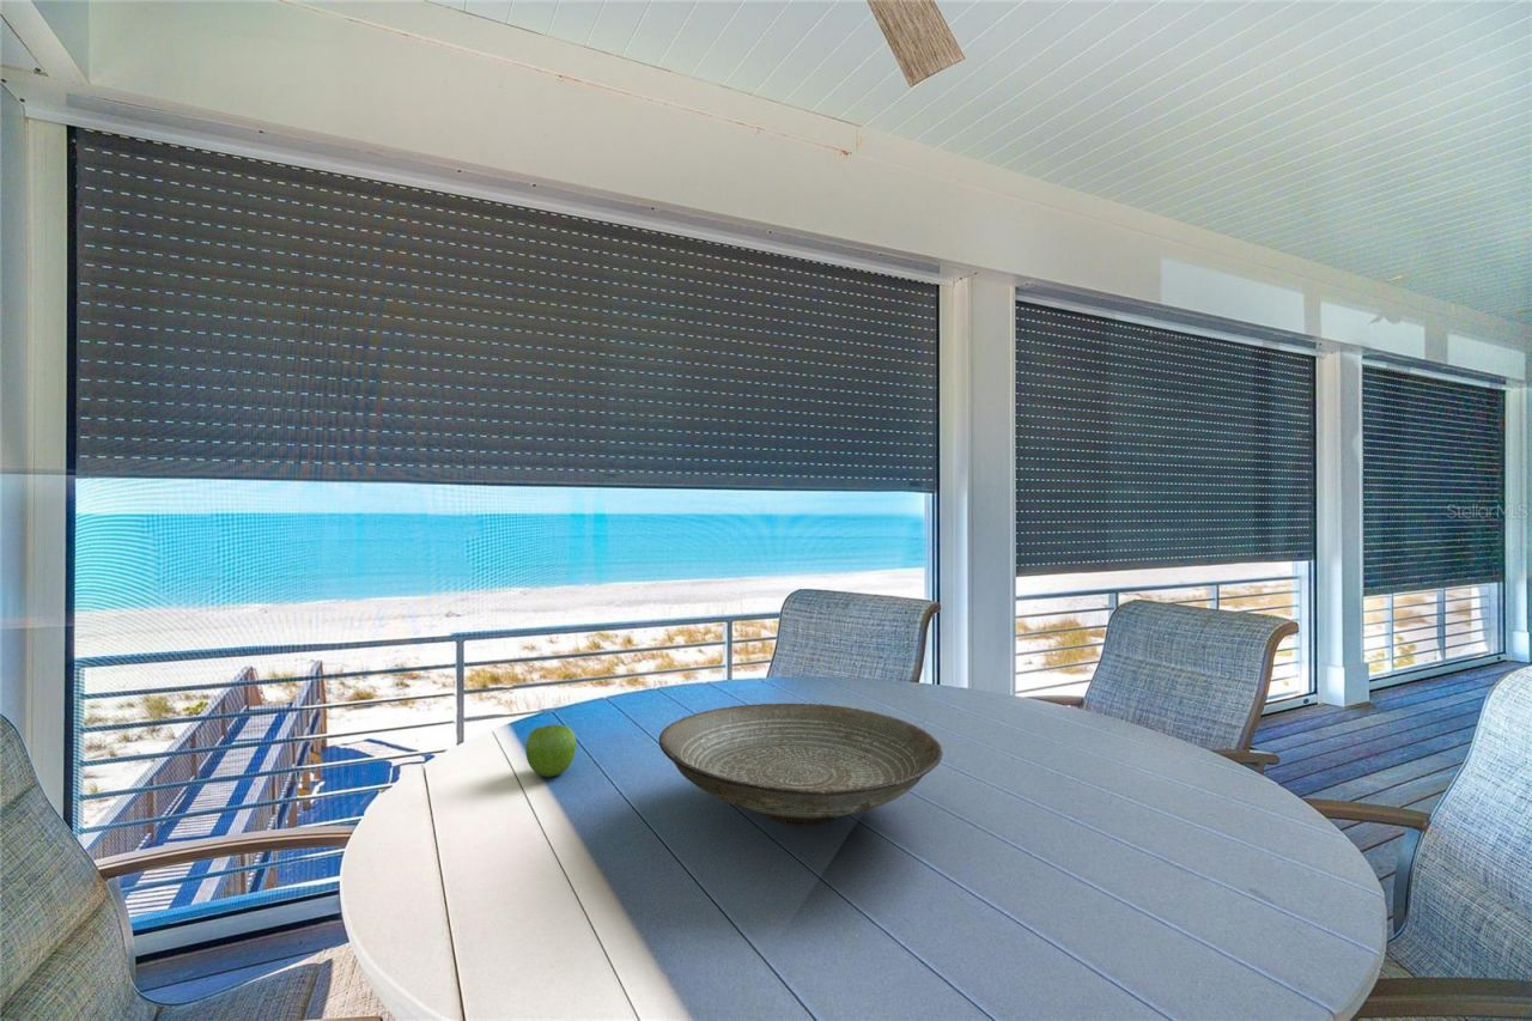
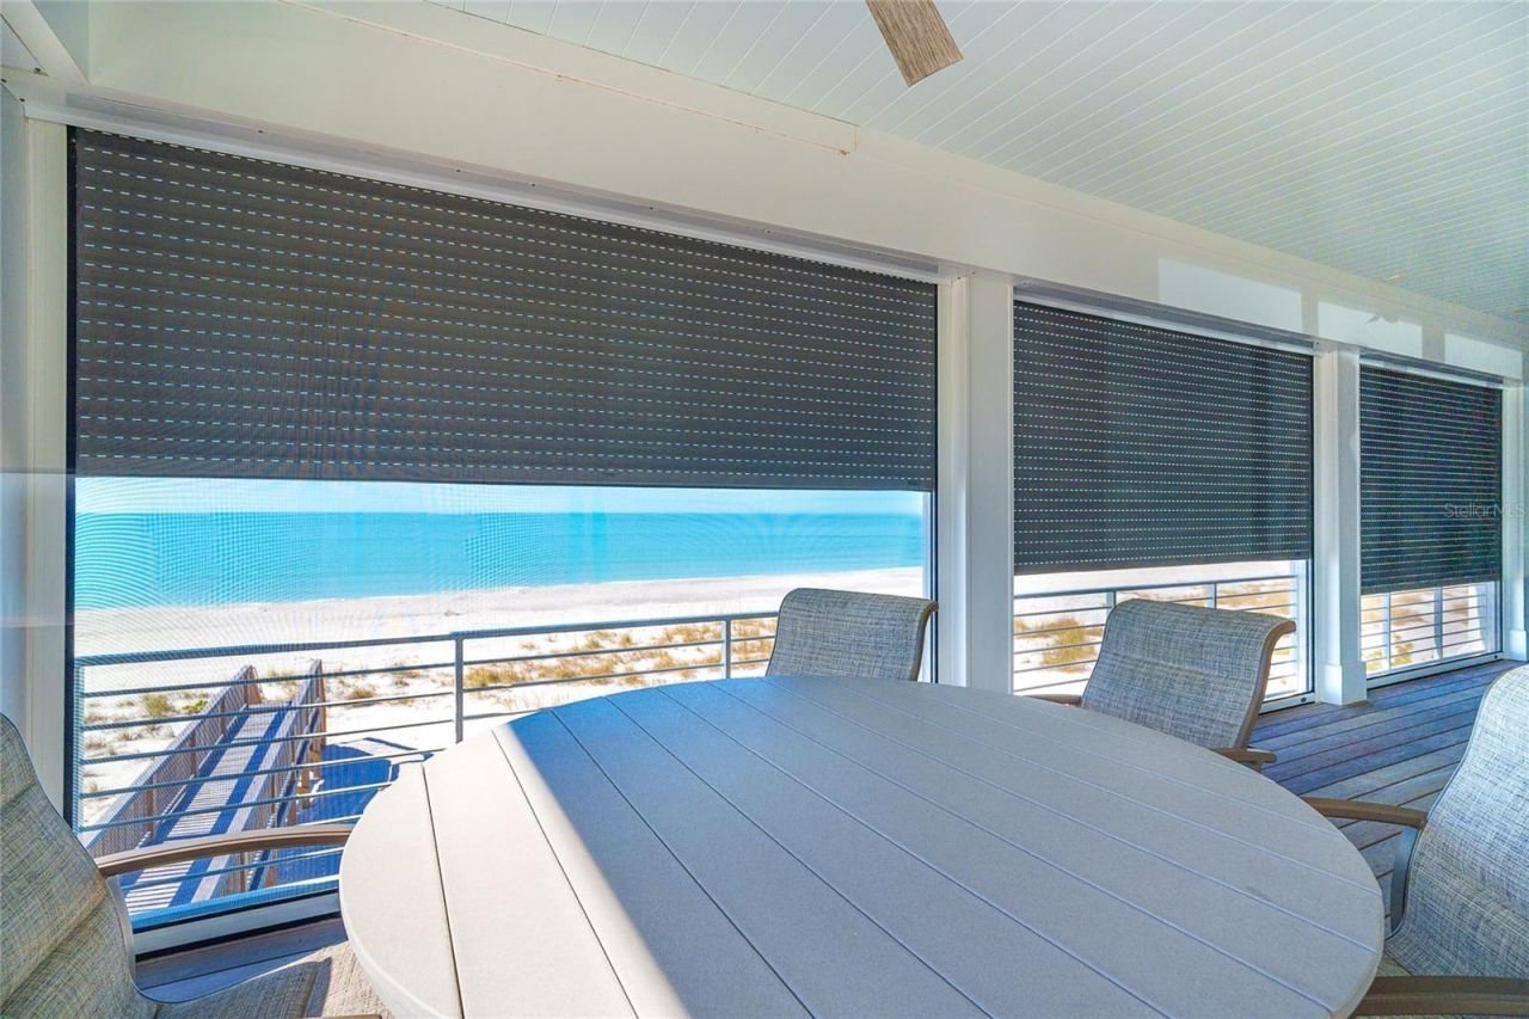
- fruit [524,724,578,778]
- decorative bowl [658,703,944,827]
